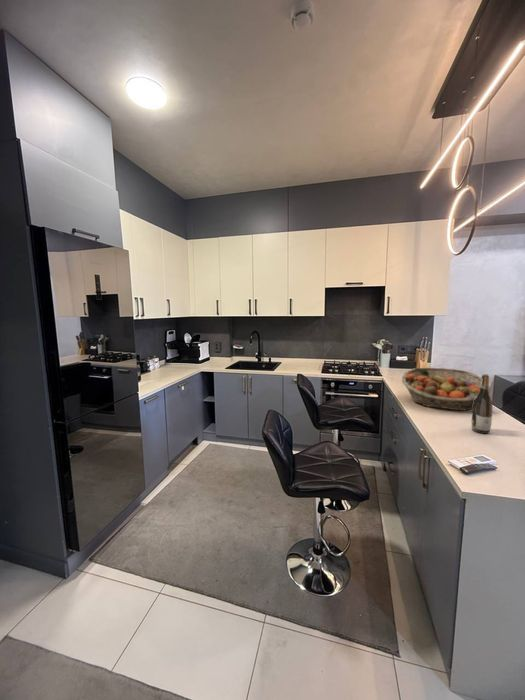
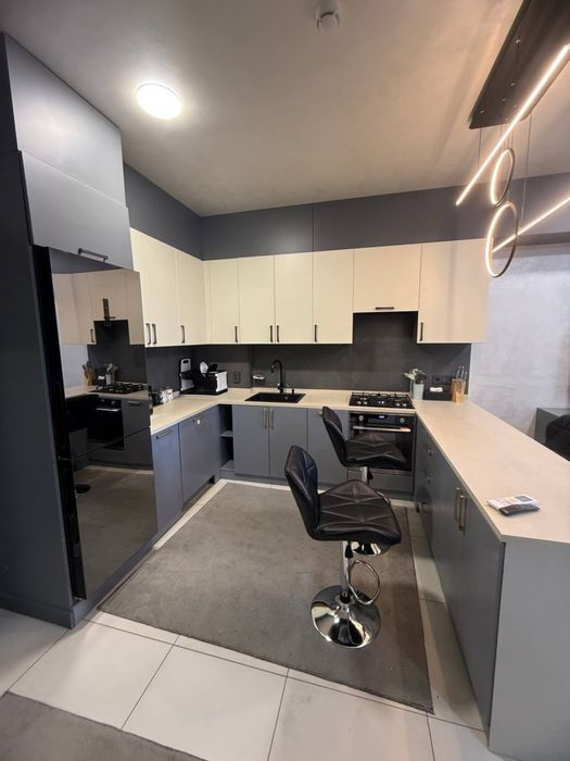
- wine bottle [471,373,494,435]
- fruit basket [401,367,491,411]
